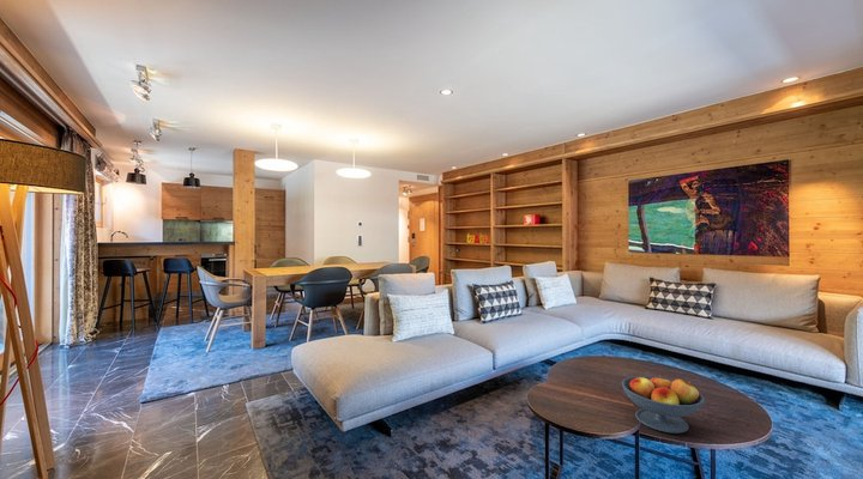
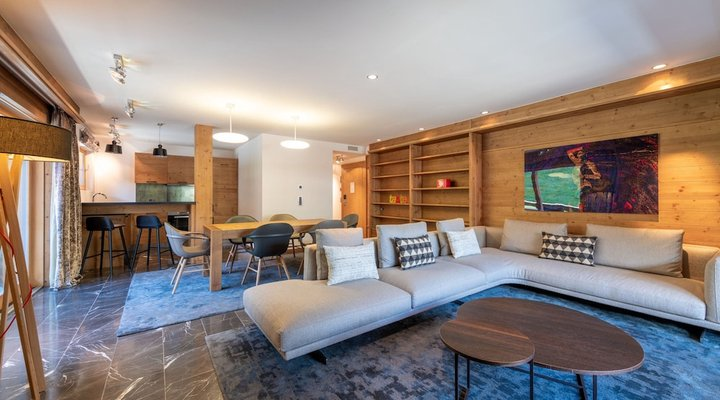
- fruit bowl [621,375,706,435]
